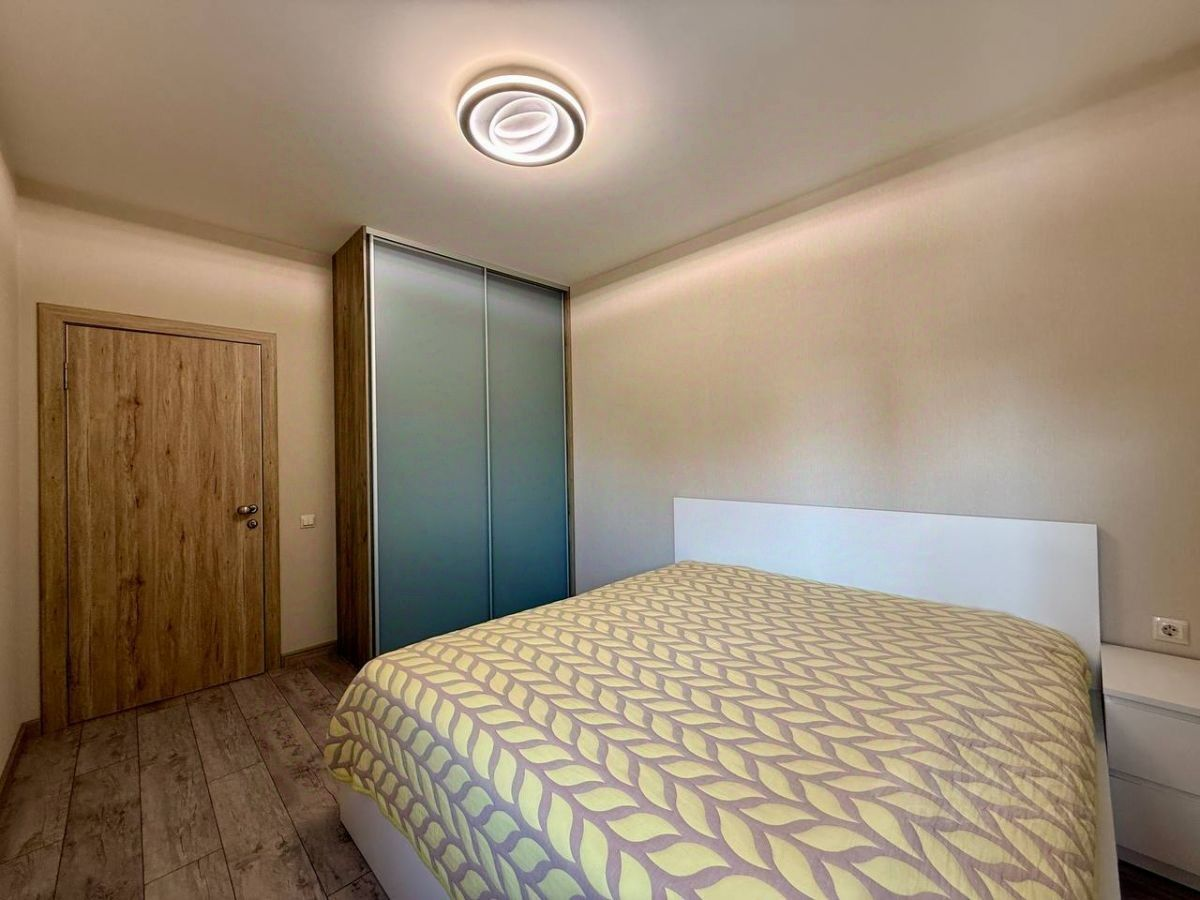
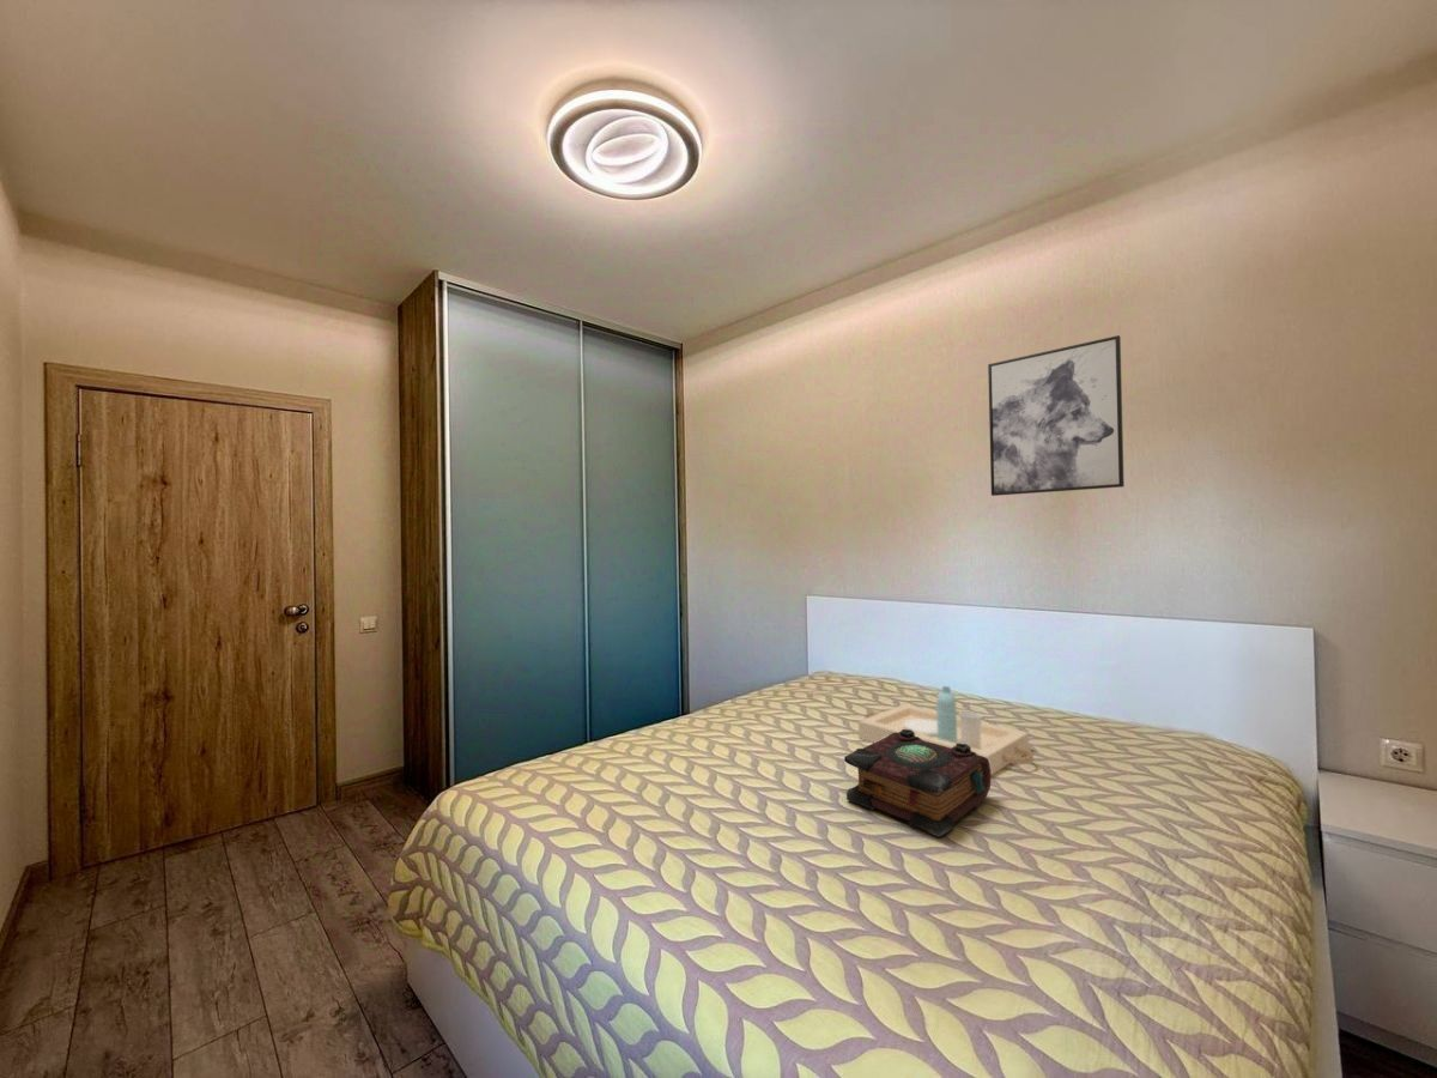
+ book [843,728,993,838]
+ serving tray [857,685,1035,776]
+ wall art [987,334,1126,497]
